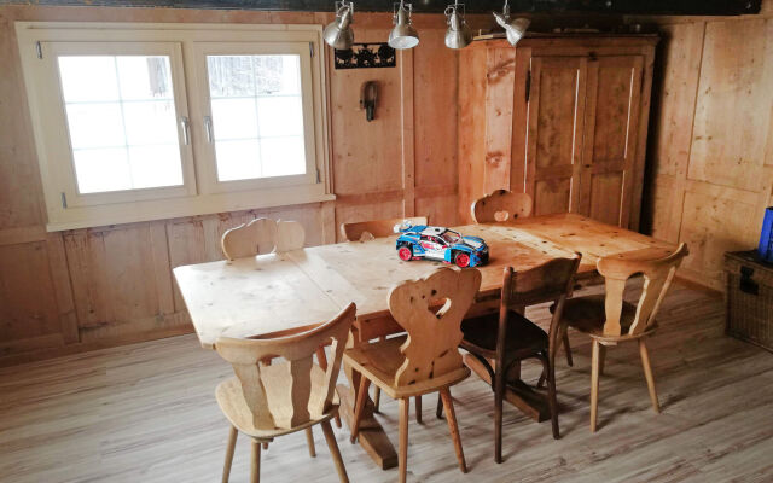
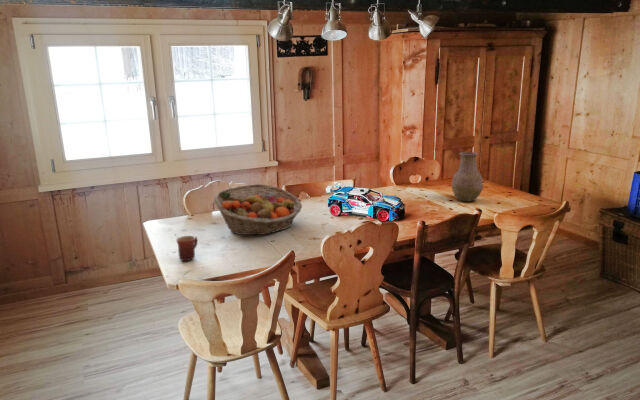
+ fruit basket [213,183,303,236]
+ vase [451,151,484,203]
+ mug [175,235,198,262]
